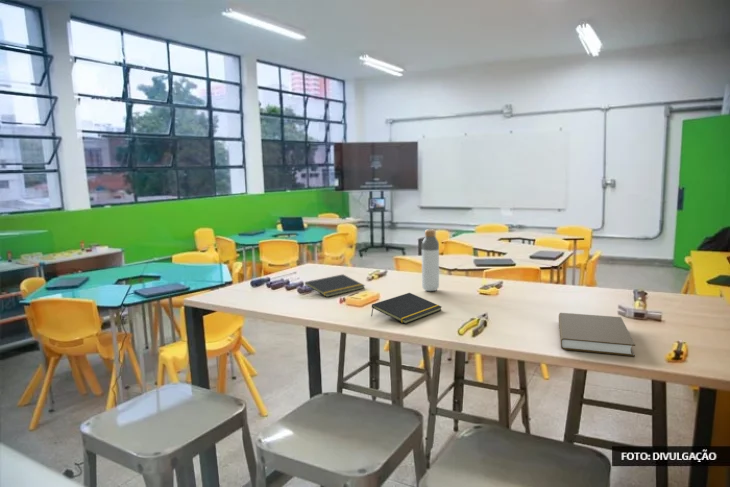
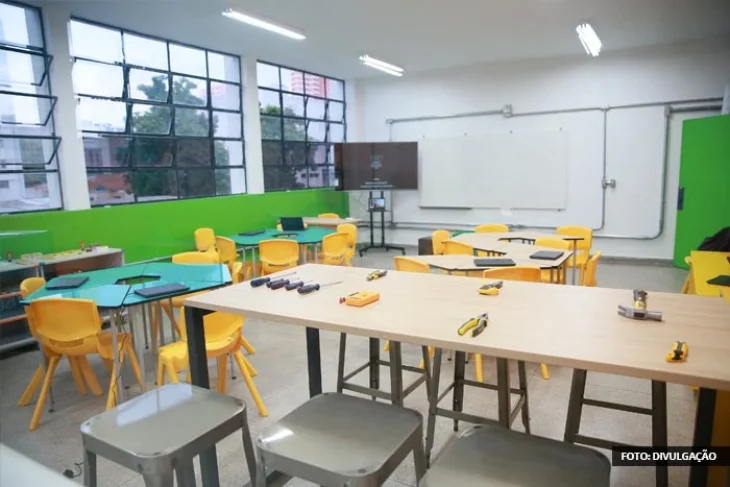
- book [558,312,636,357]
- notepad [370,292,442,325]
- bottle [421,228,440,292]
- notepad [304,273,366,298]
